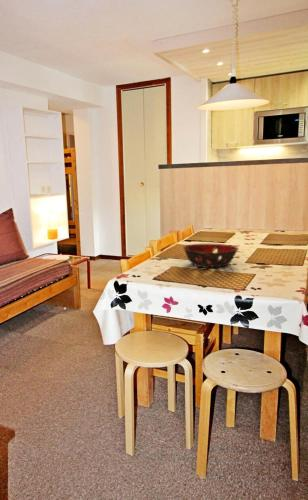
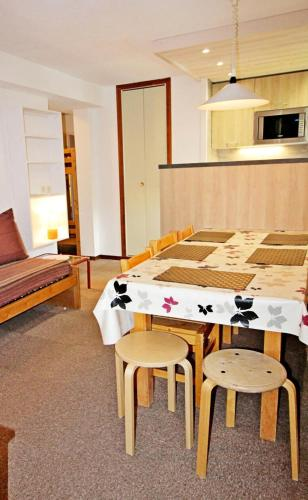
- decorative bowl [182,242,240,269]
